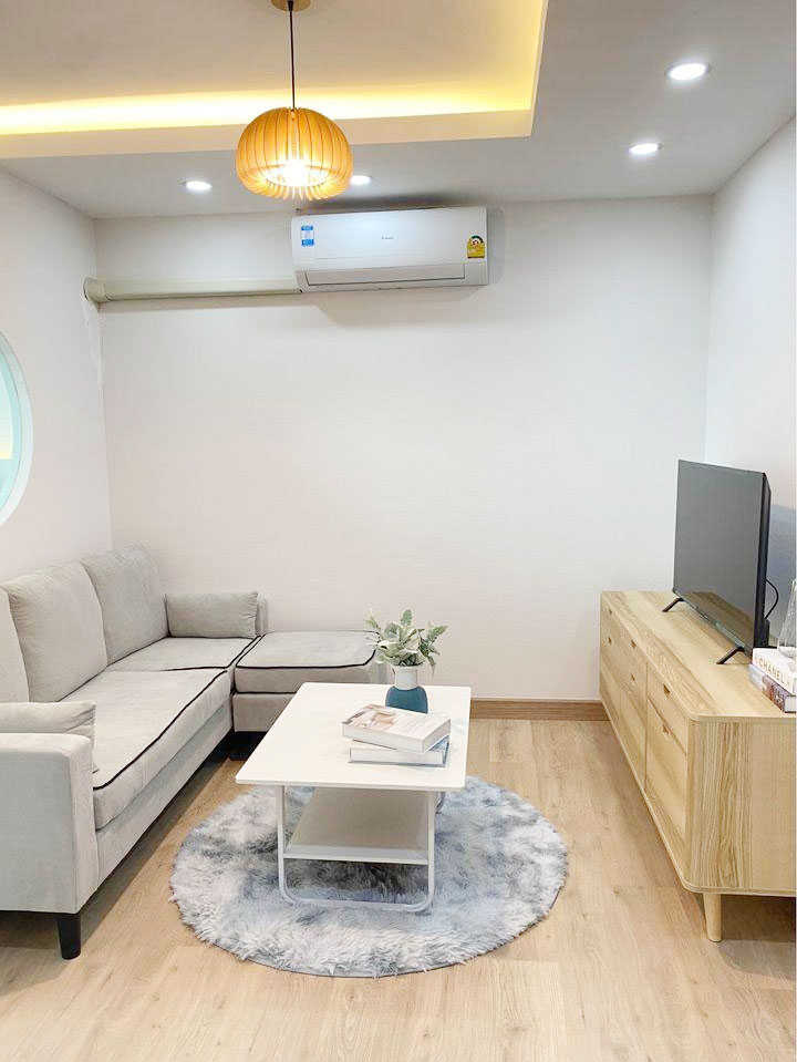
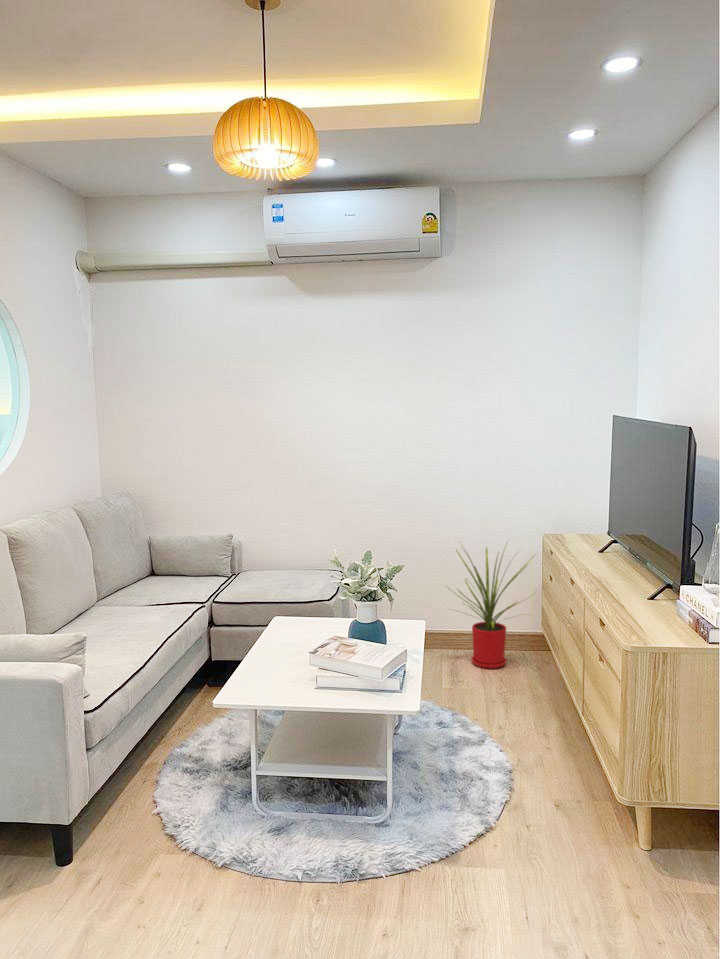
+ house plant [446,538,537,670]
